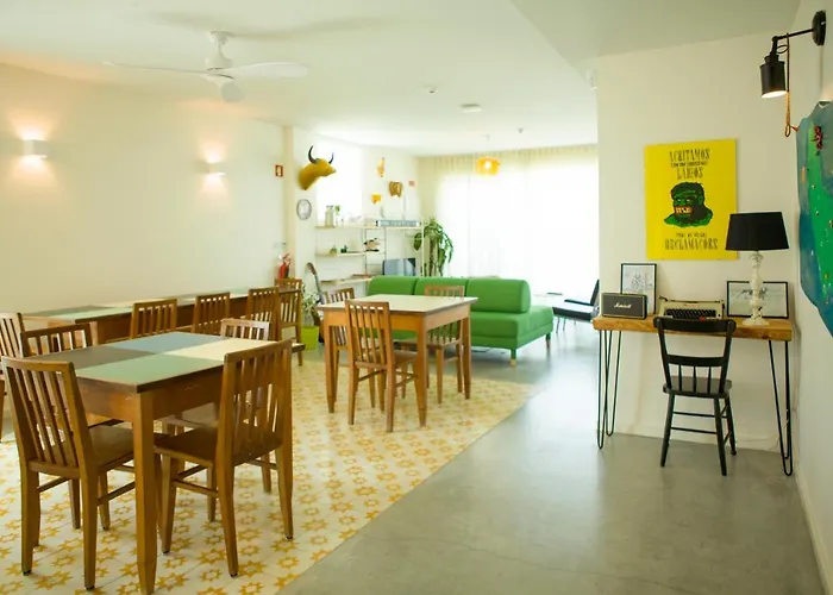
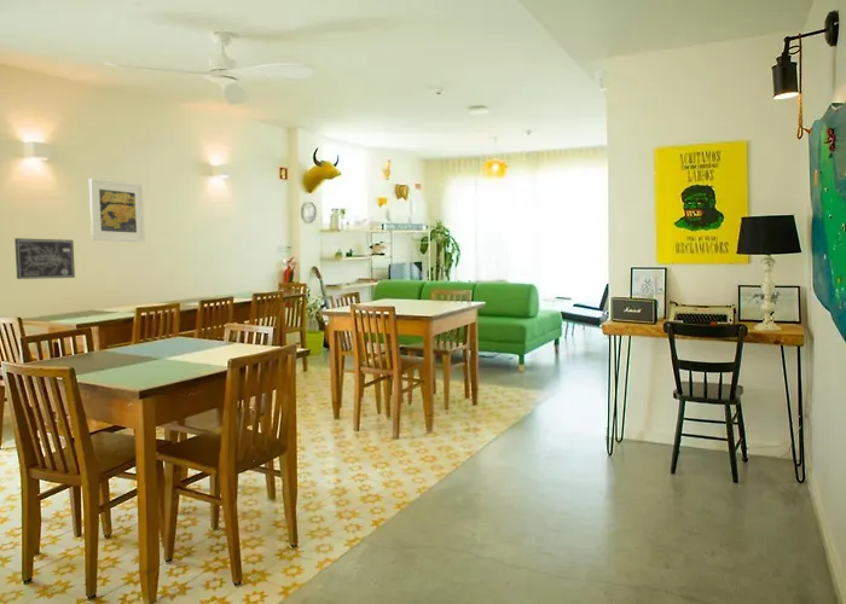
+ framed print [88,178,146,243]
+ wall art [13,237,76,280]
